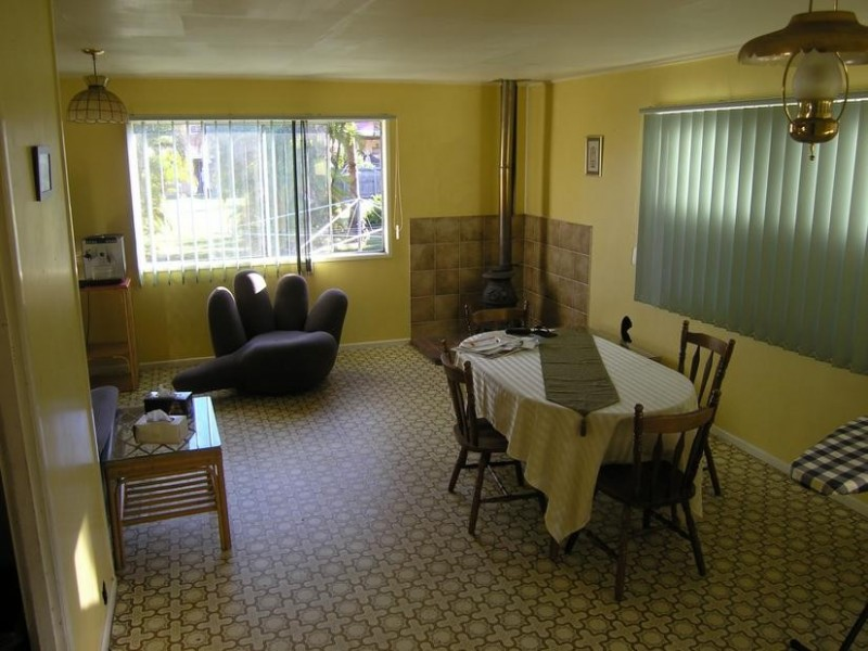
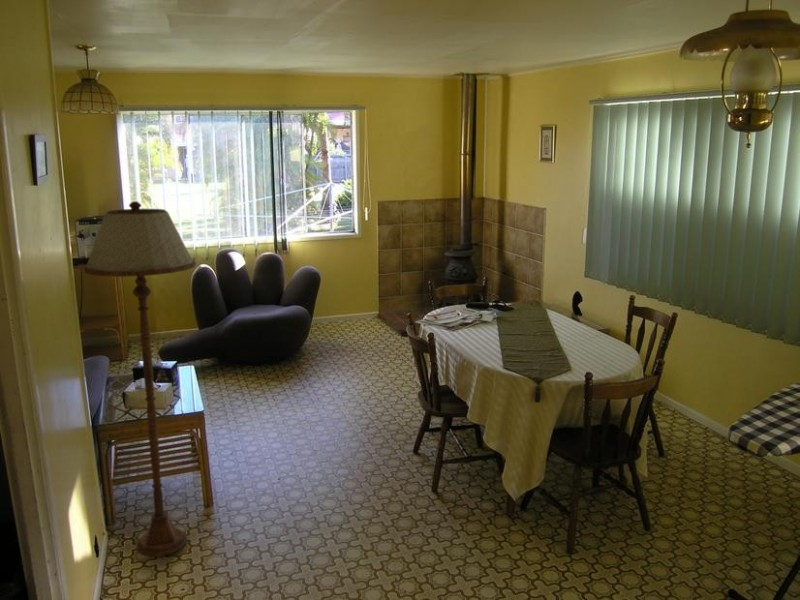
+ floor lamp [83,200,197,558]
